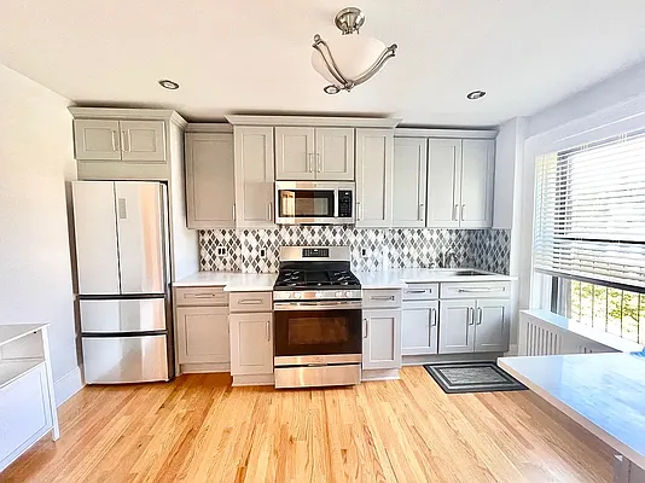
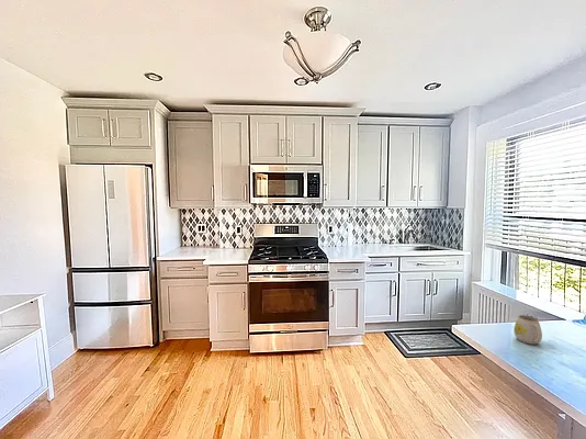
+ mug [512,314,543,346]
